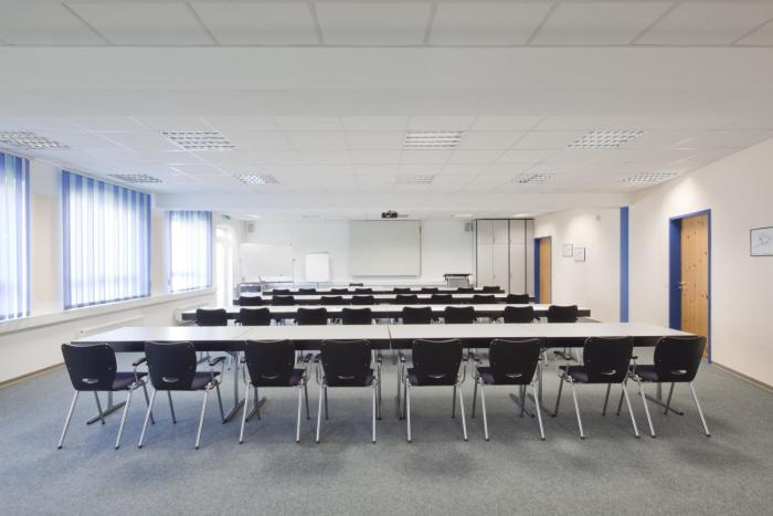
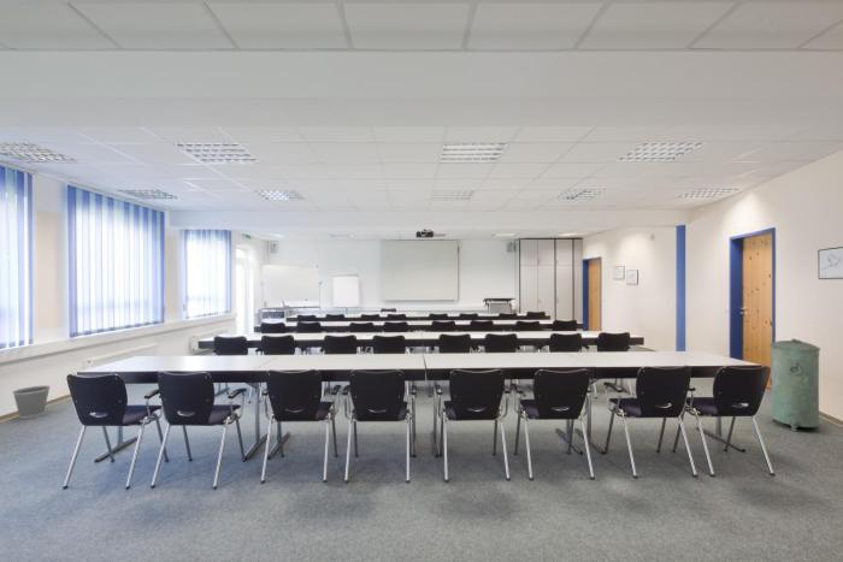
+ trash can [768,337,821,432]
+ wastebasket [11,385,52,420]
